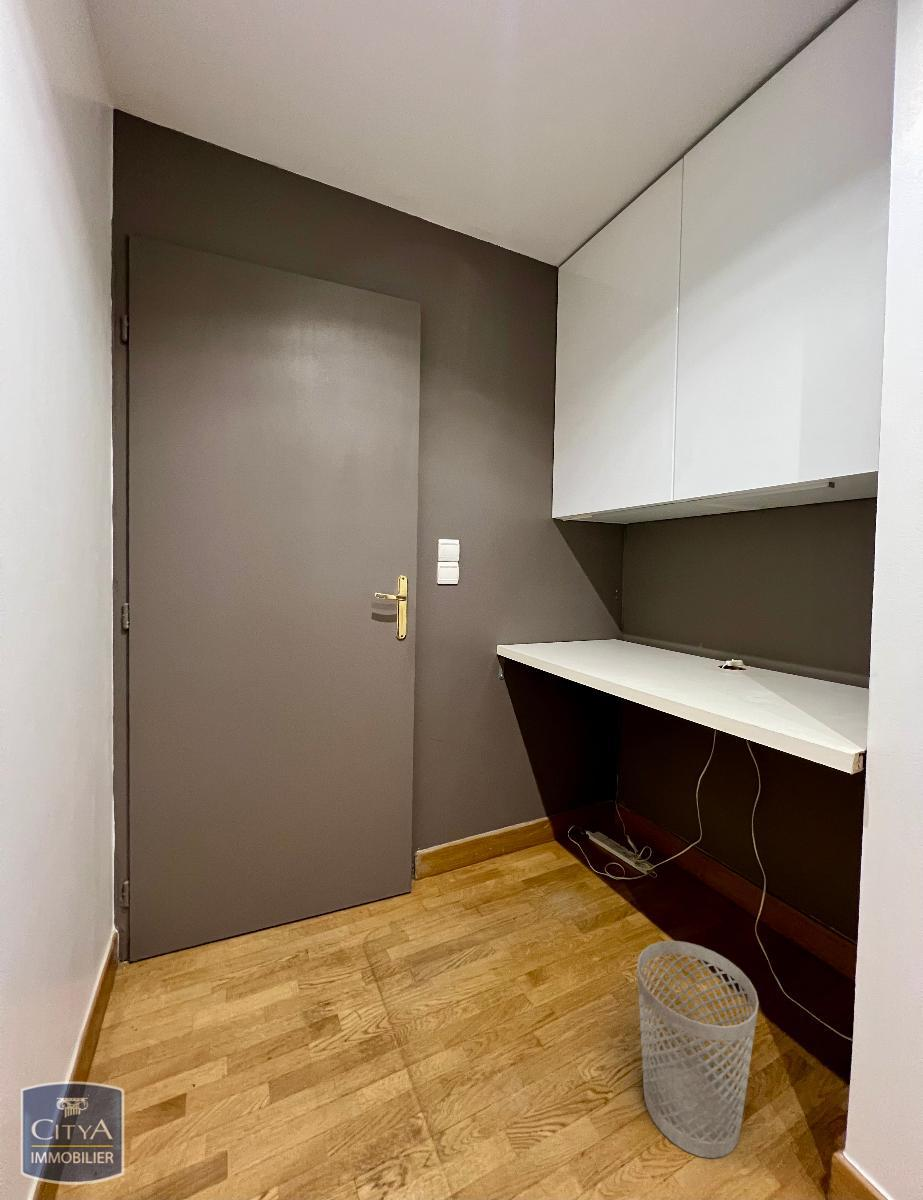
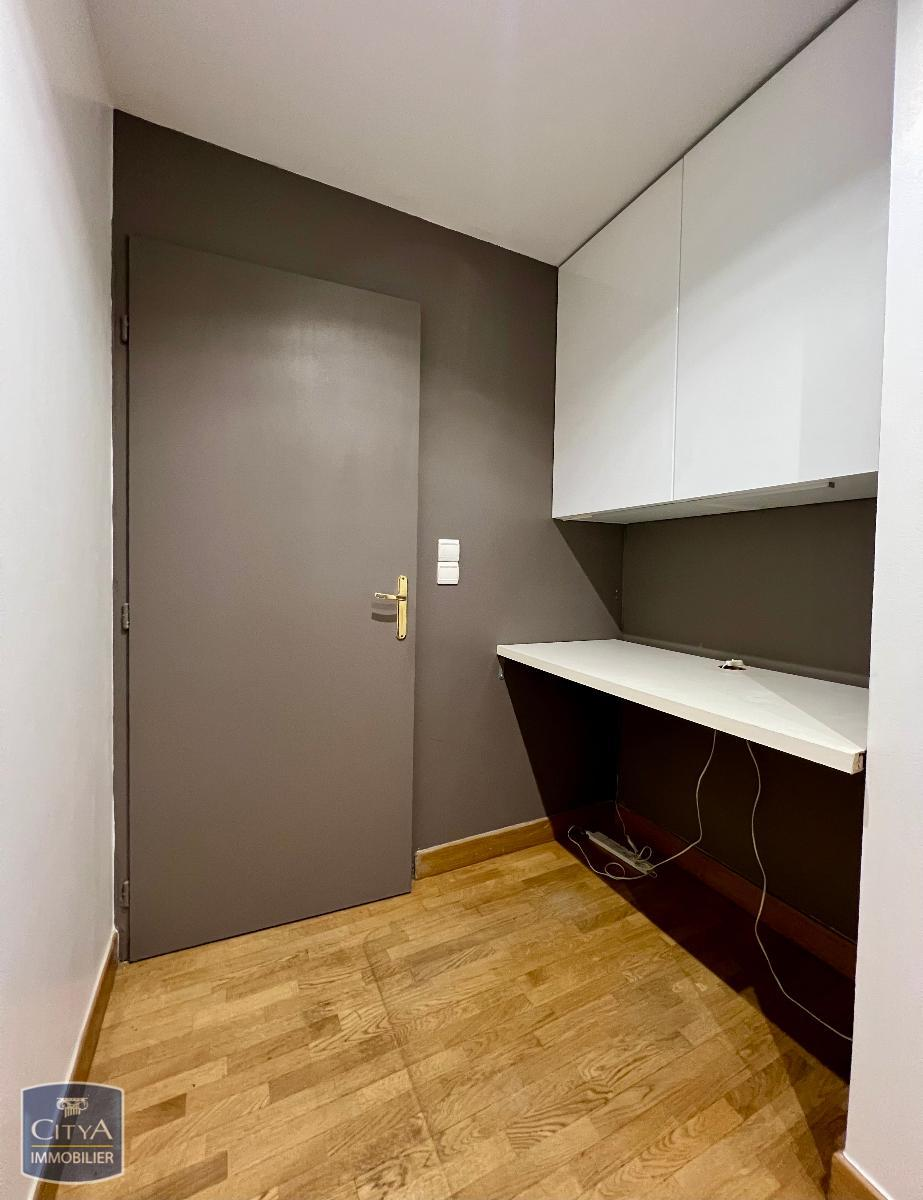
- wastebasket [636,940,760,1159]
